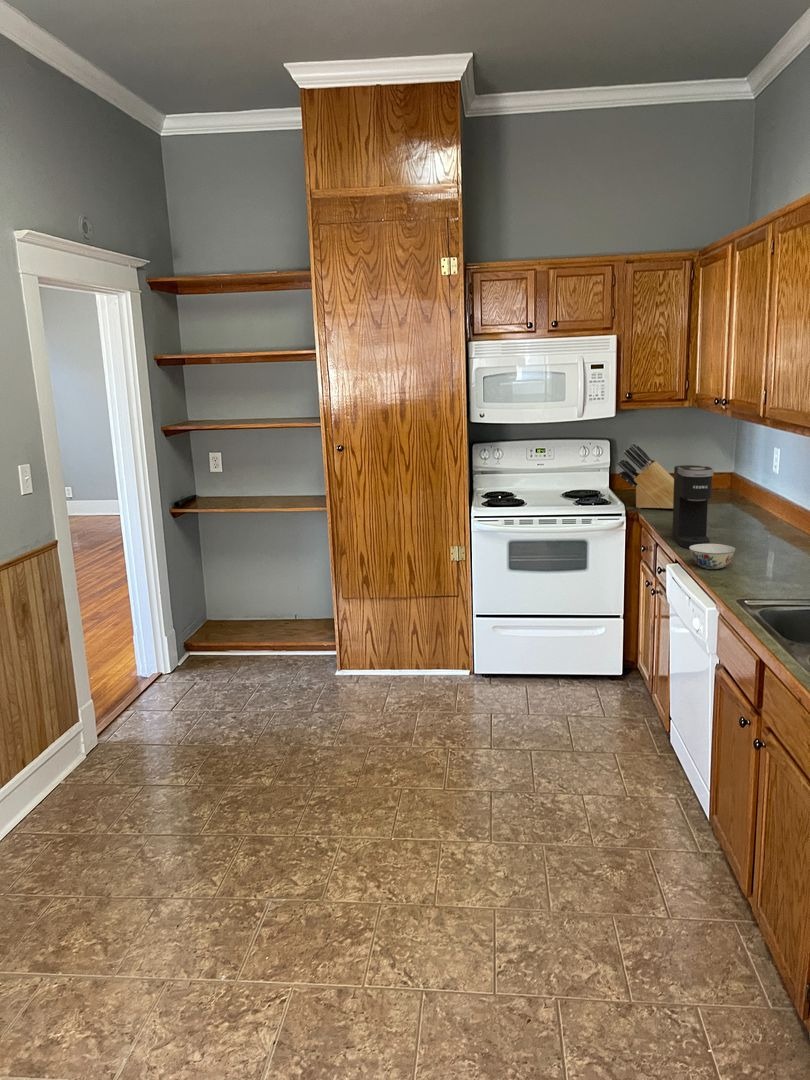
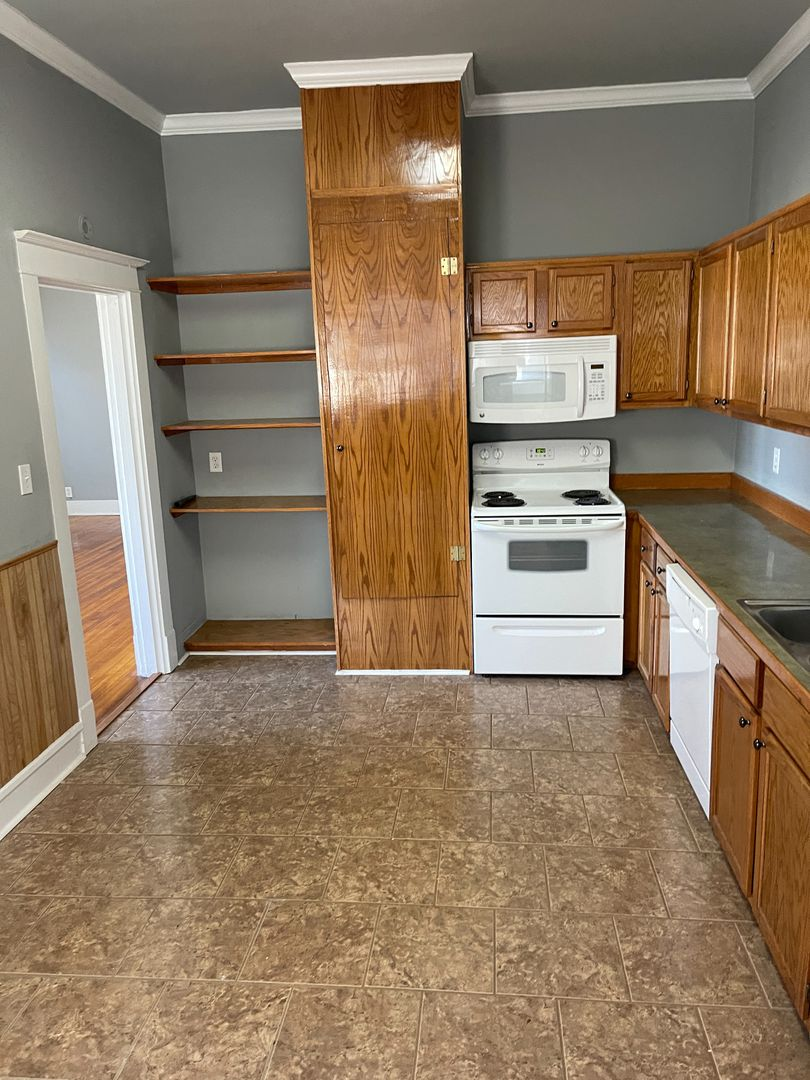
- coffee maker [671,464,715,550]
- knife block [616,442,674,509]
- chinaware [689,543,736,570]
